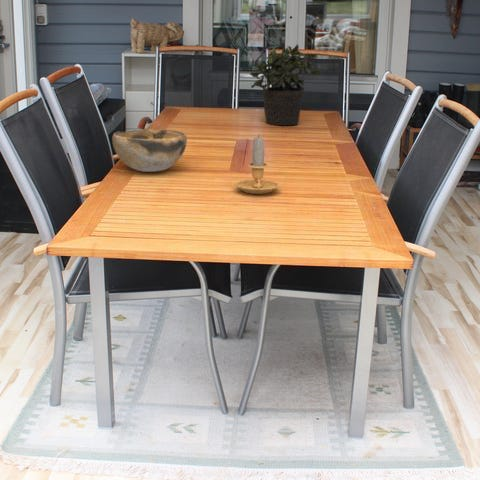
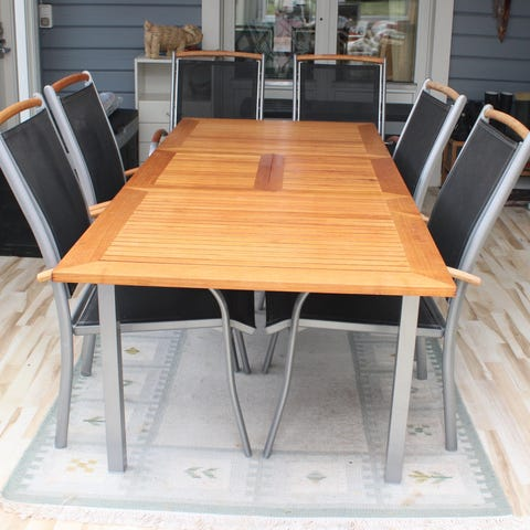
- potted plant [249,43,322,126]
- candle [234,134,281,195]
- decorative bowl [111,128,188,173]
